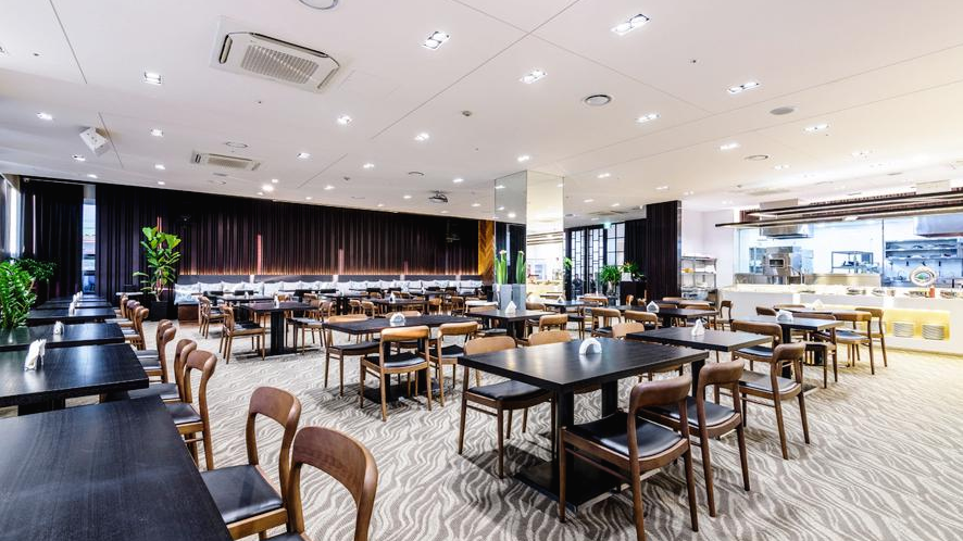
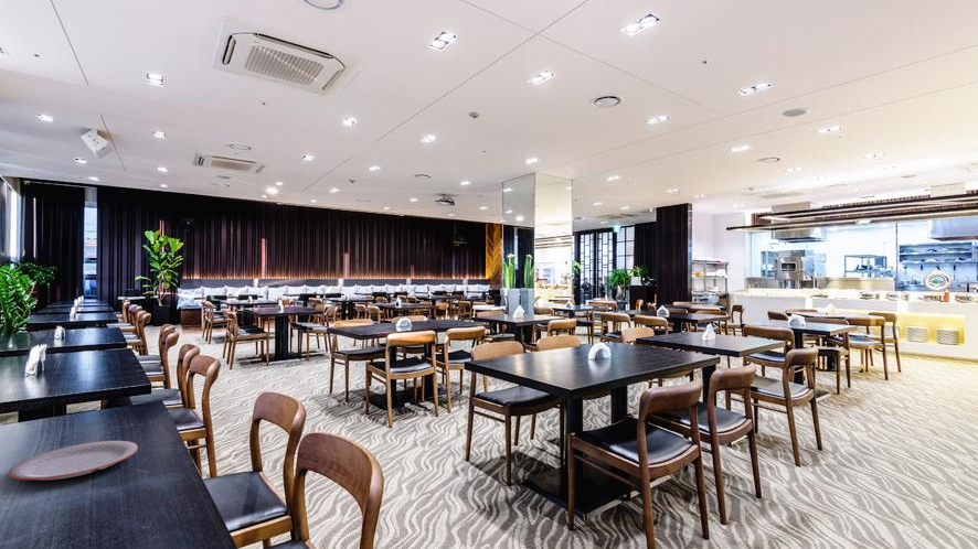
+ plate [8,440,139,482]
